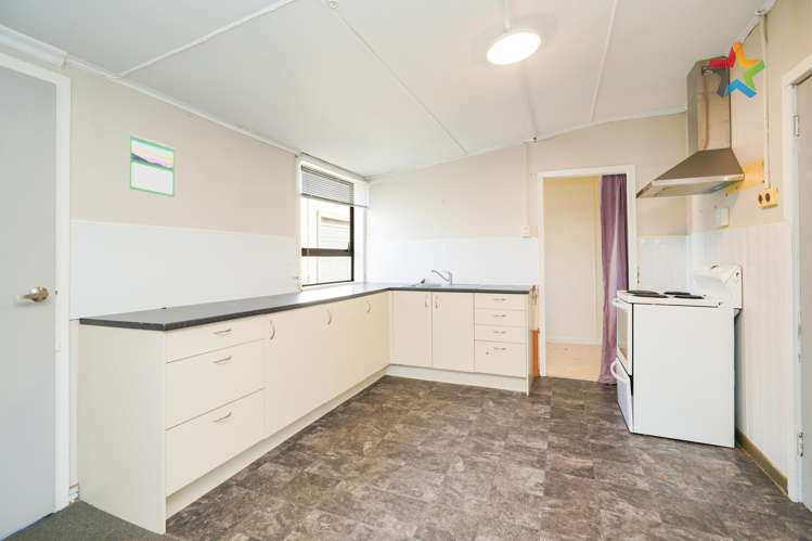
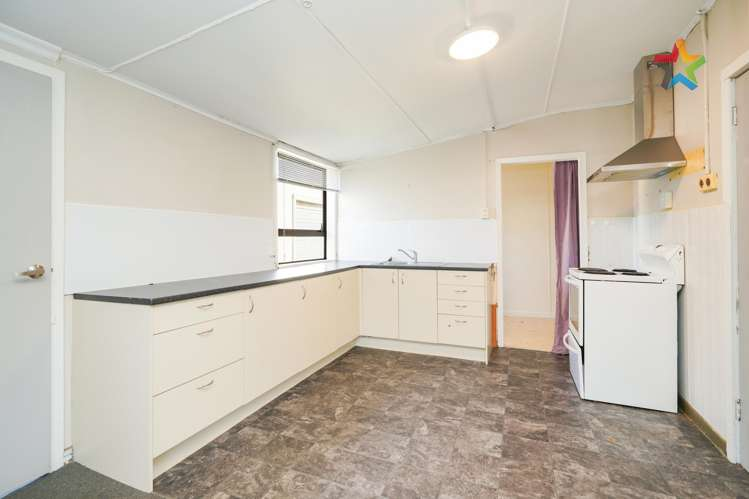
- calendar [128,133,176,198]
